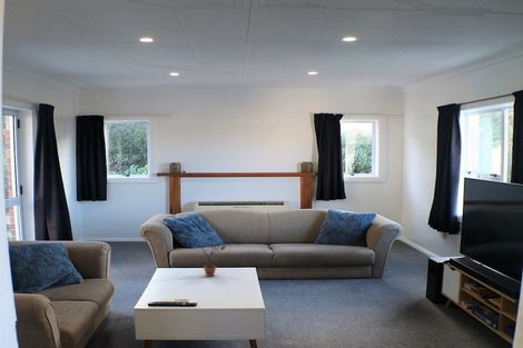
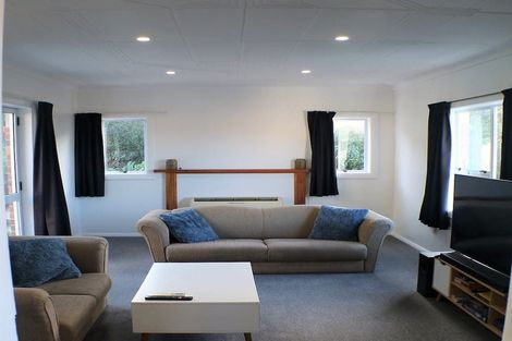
- potted plant [184,232,227,278]
